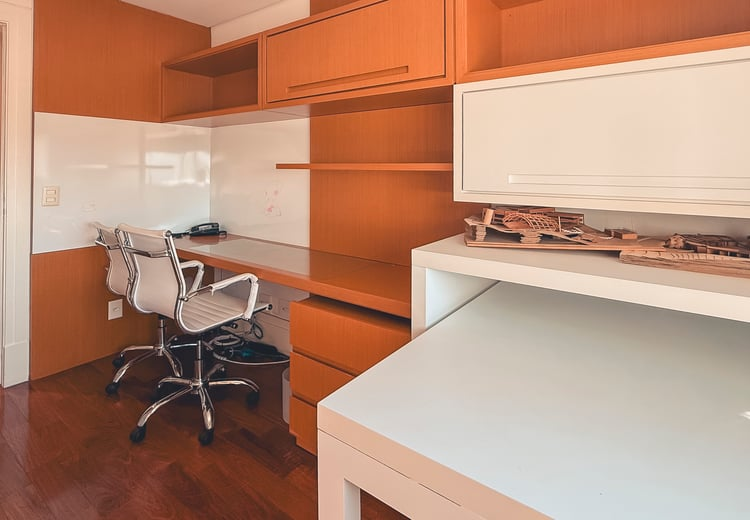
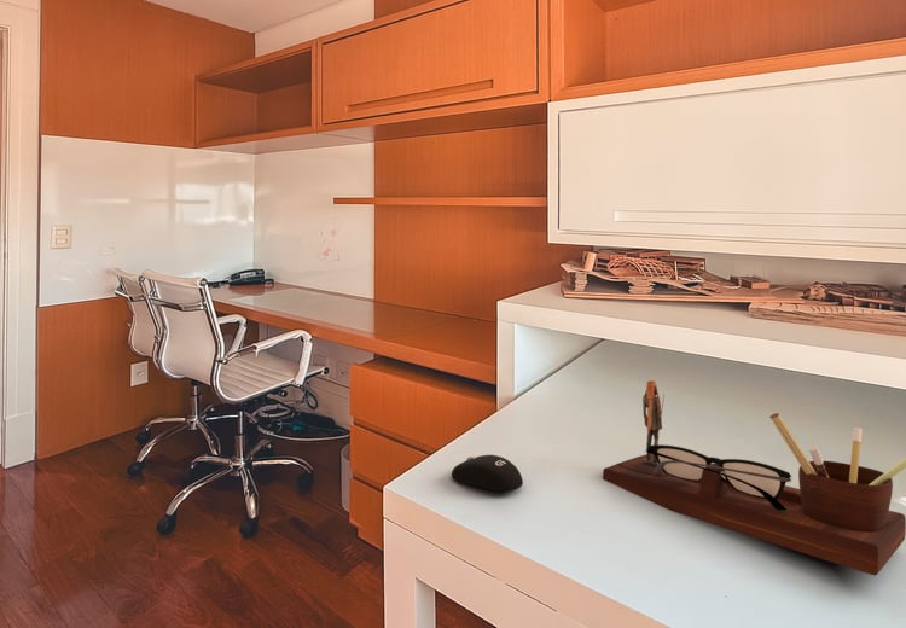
+ desk organizer [602,379,906,576]
+ computer mouse [451,454,524,493]
